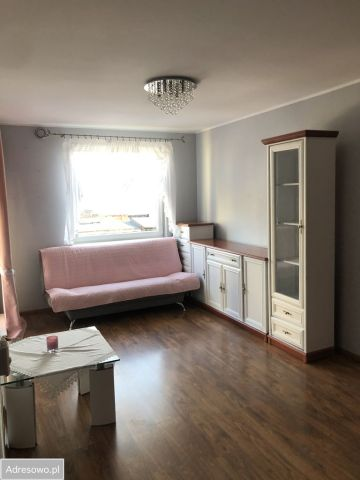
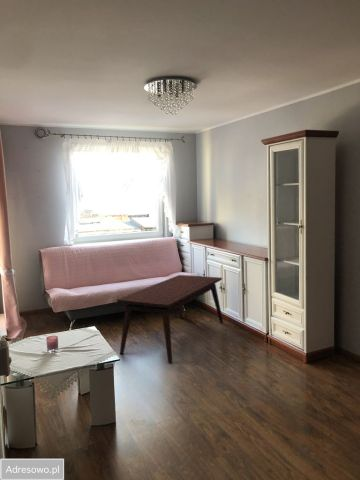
+ coffee table [116,274,224,364]
